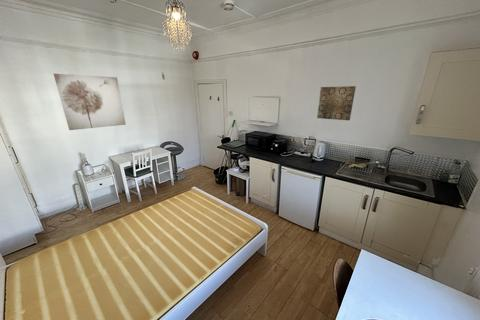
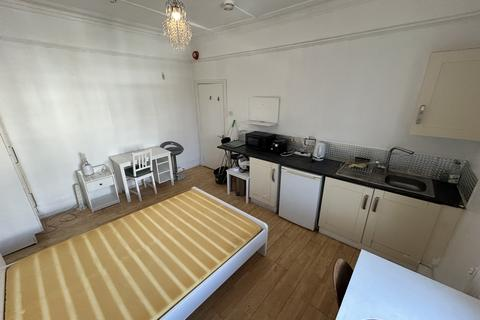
- wall art [53,73,127,131]
- wall art [316,85,357,121]
